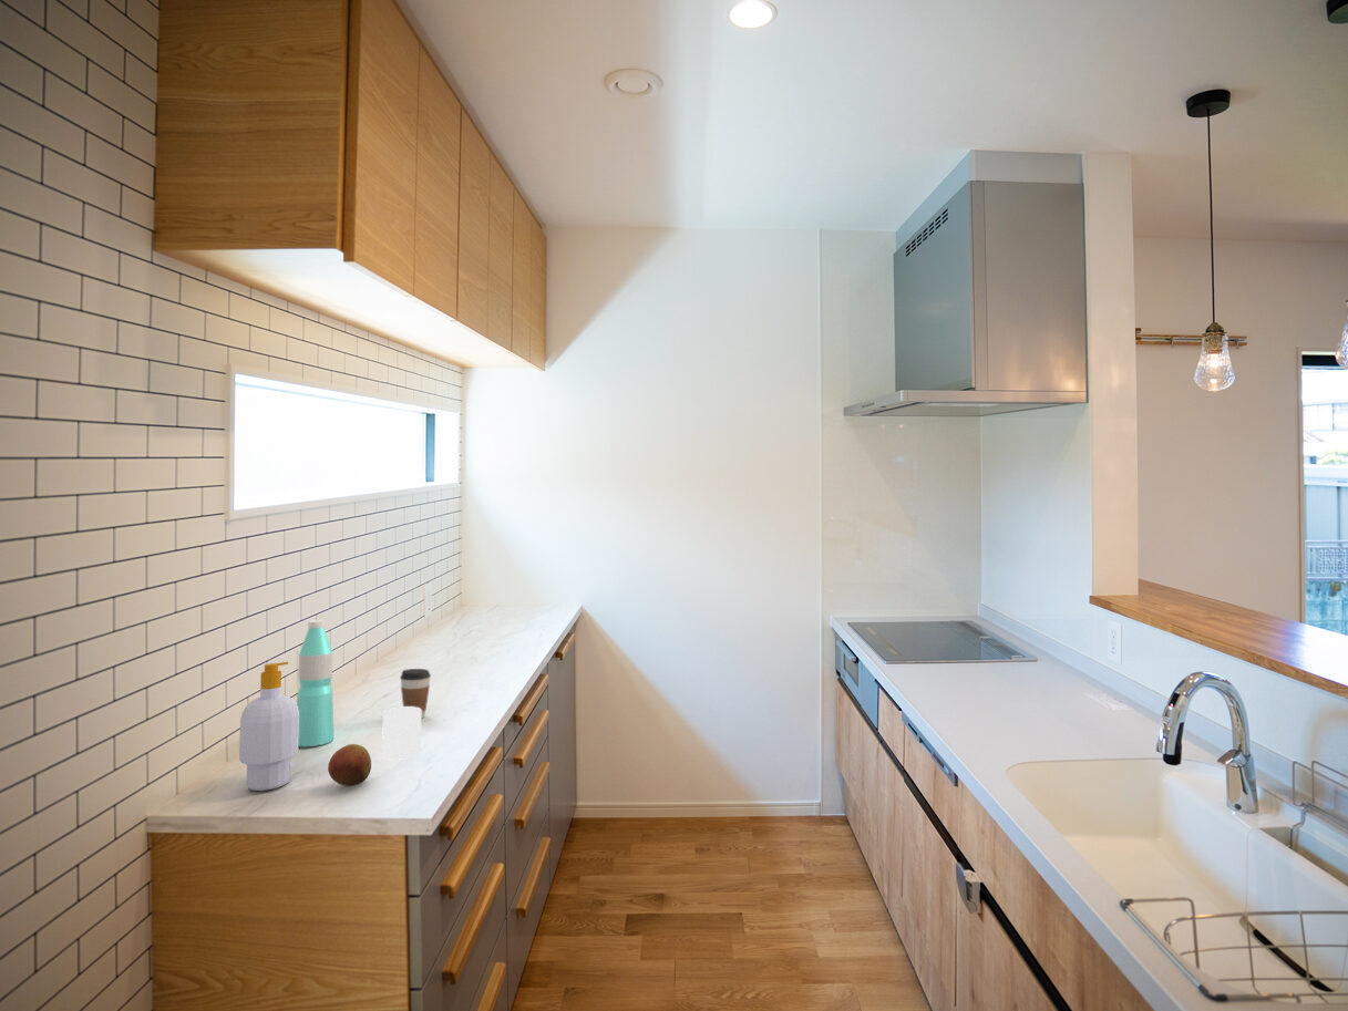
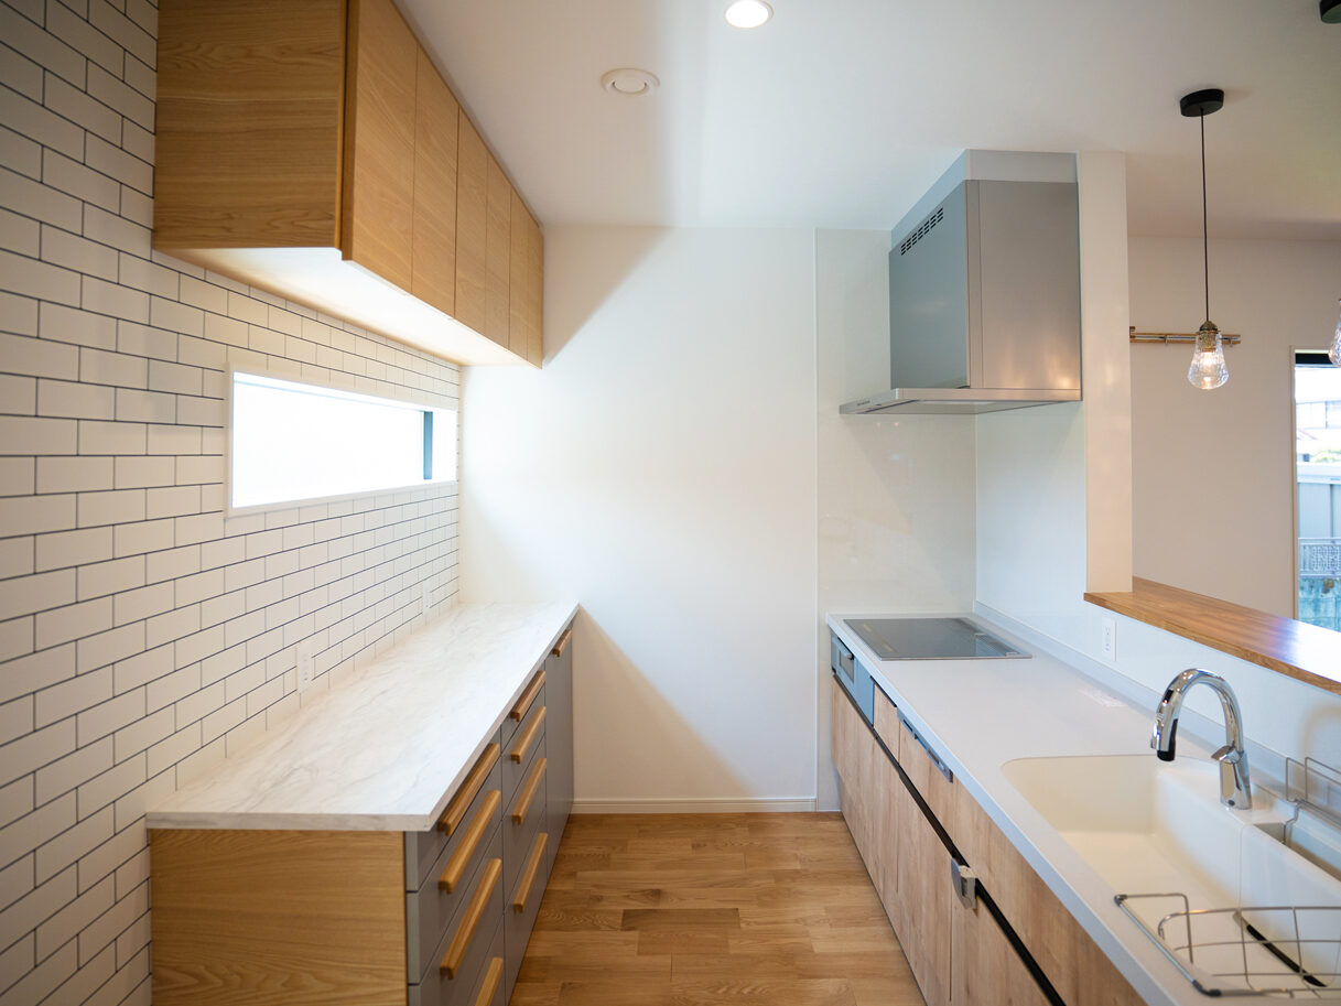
- apple [327,743,372,787]
- mug [381,706,422,761]
- coffee cup [399,668,432,720]
- water bottle [296,619,335,747]
- soap bottle [238,661,299,792]
